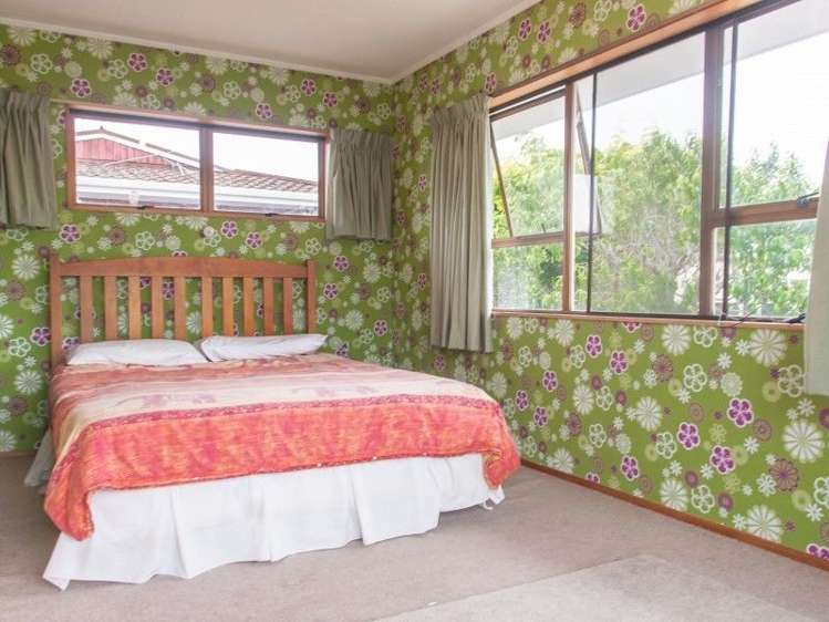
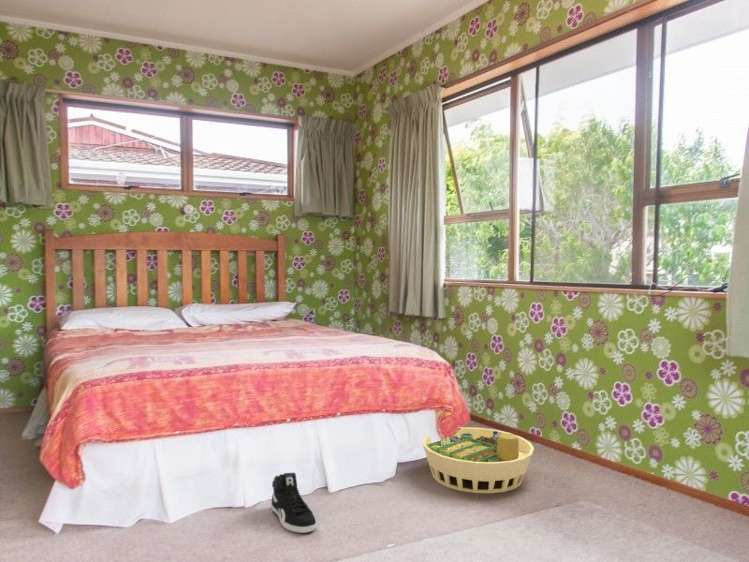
+ laundry basket [422,426,535,494]
+ sneaker [270,472,318,534]
